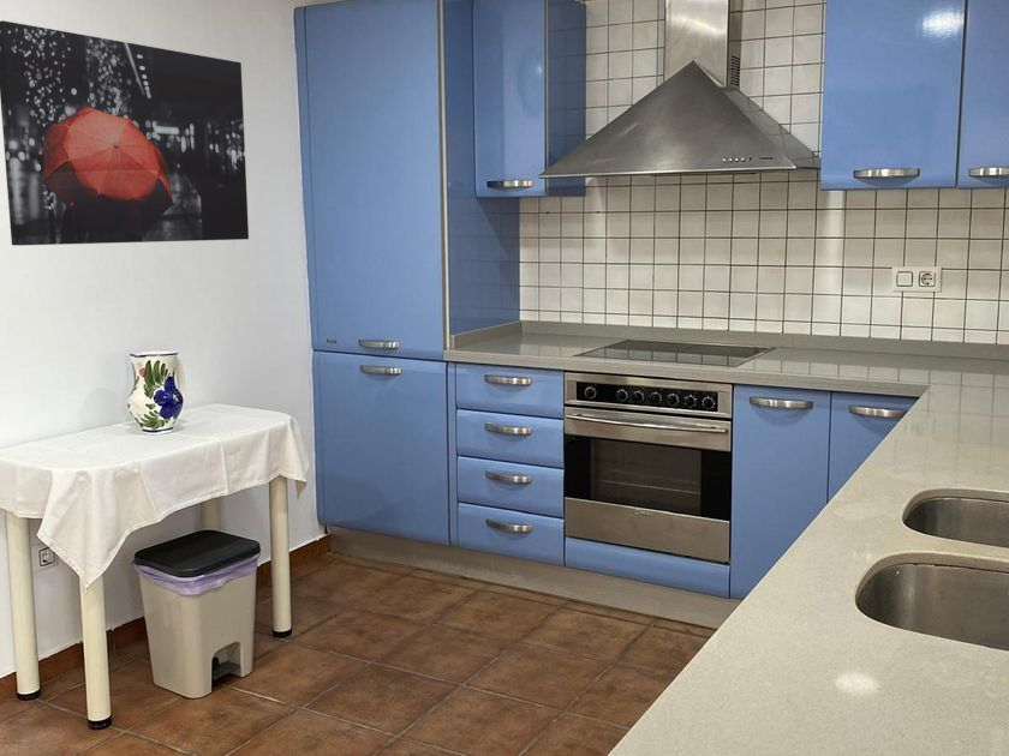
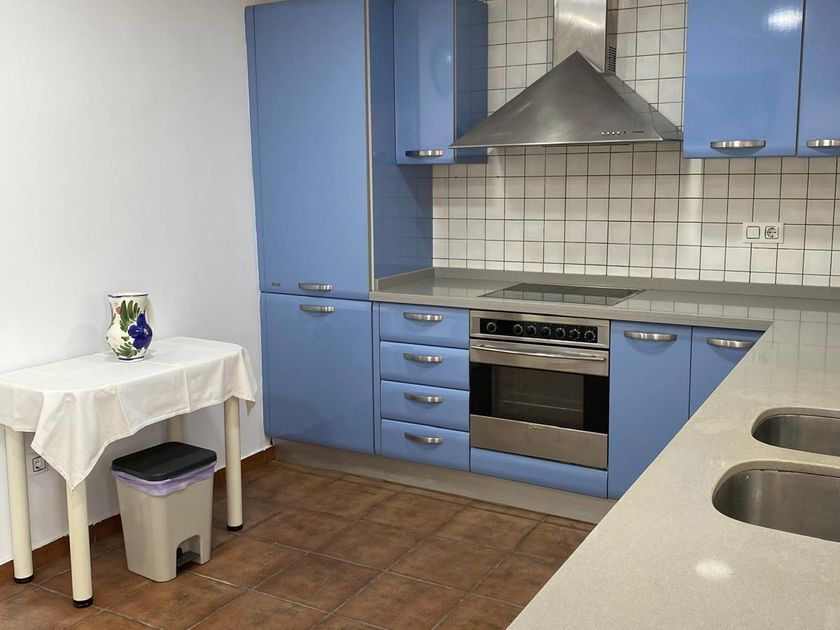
- wall art [0,19,250,247]
